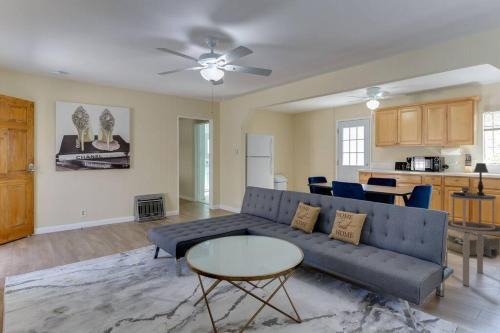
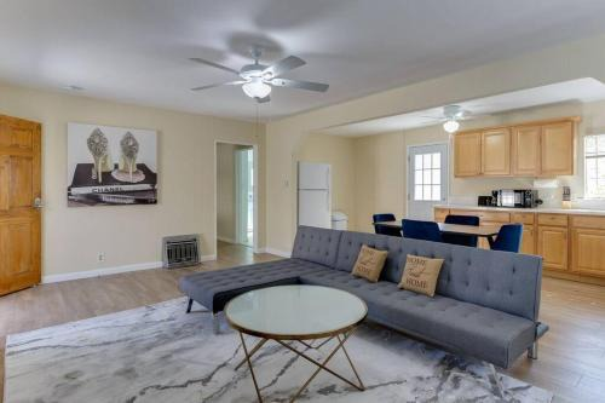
- side table [445,220,500,287]
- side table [450,162,497,230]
- ceiling vent [447,228,500,258]
